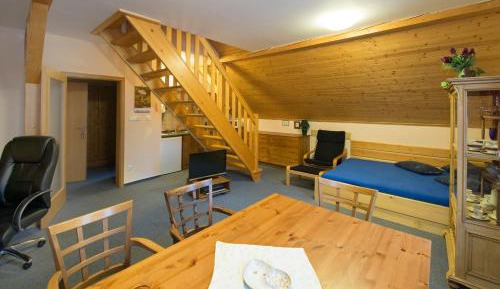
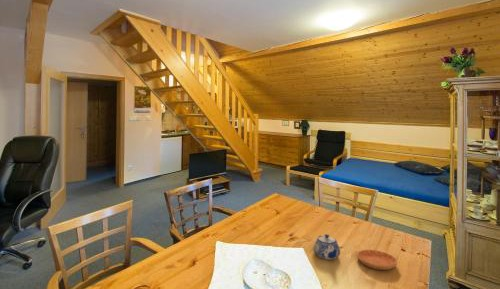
+ teapot [313,233,341,261]
+ saucer [356,249,398,271]
